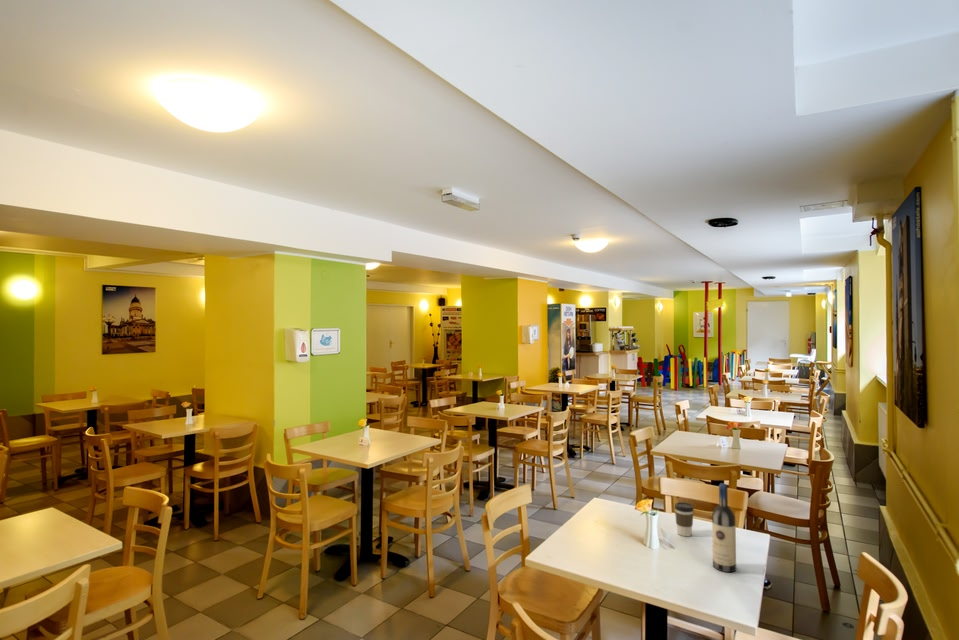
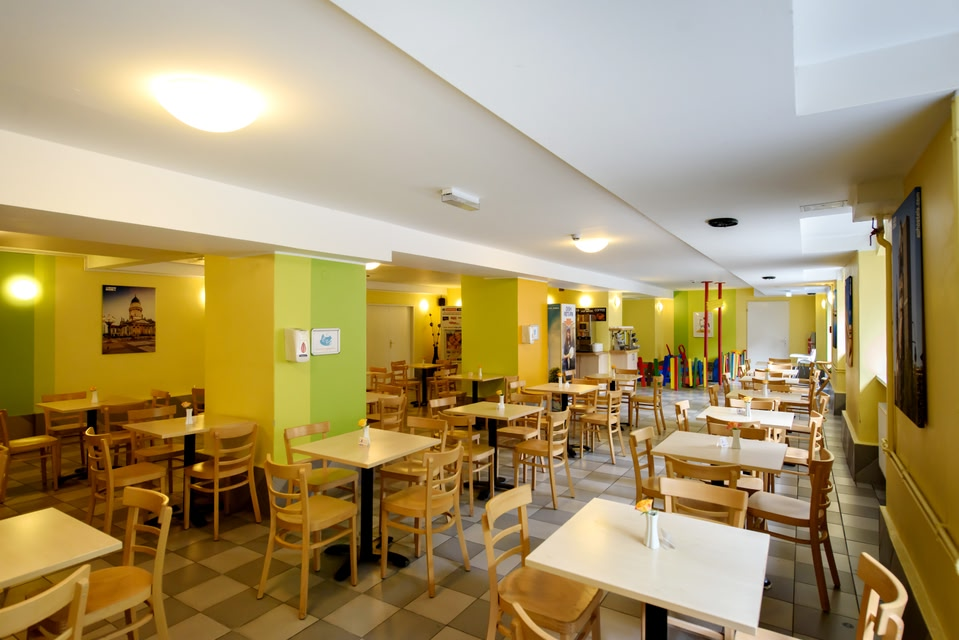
- wine bottle [711,482,737,573]
- coffee cup [674,501,695,537]
